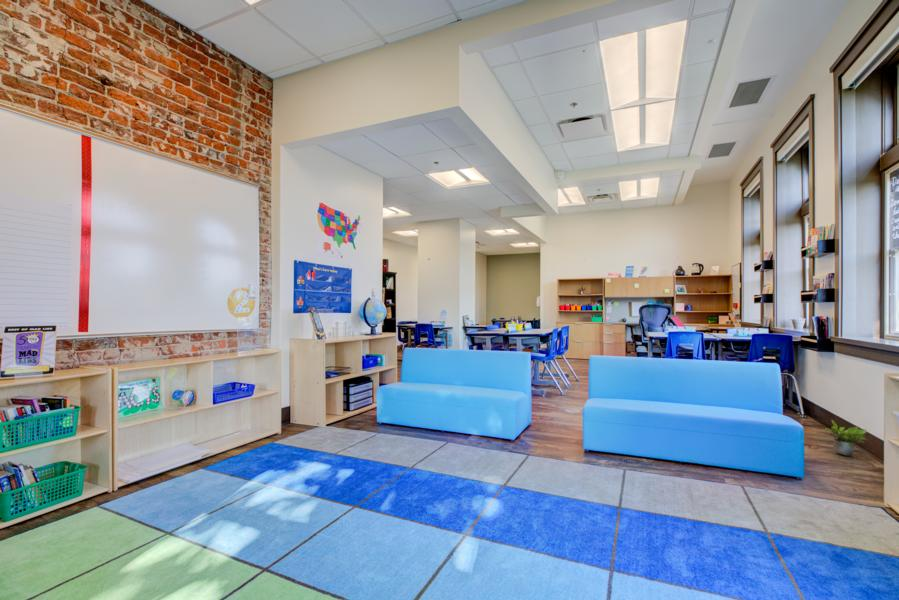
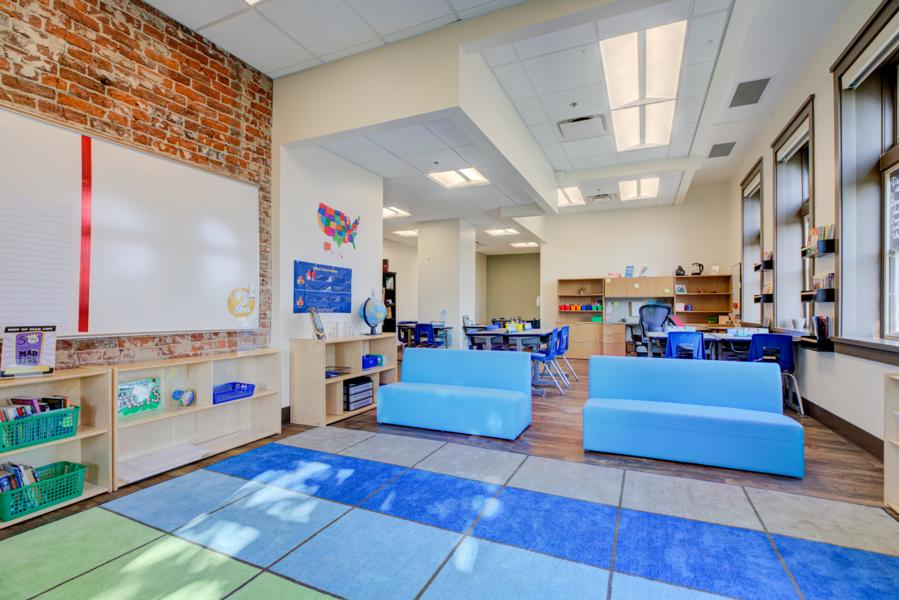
- potted plant [824,419,869,457]
